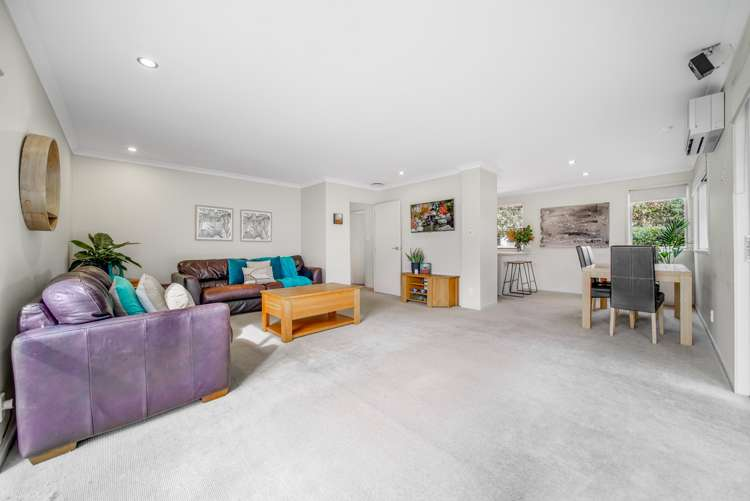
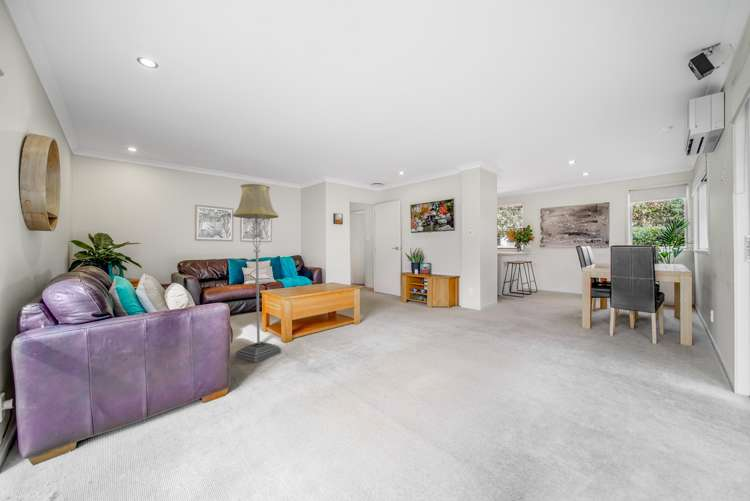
+ floor lamp [231,183,282,363]
